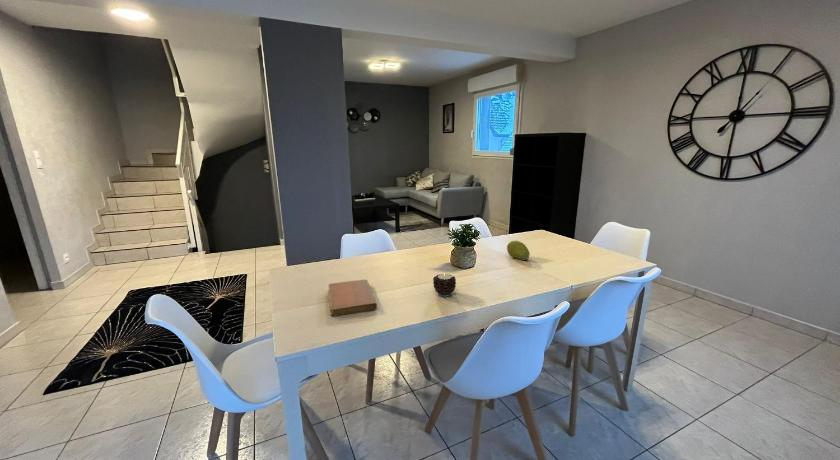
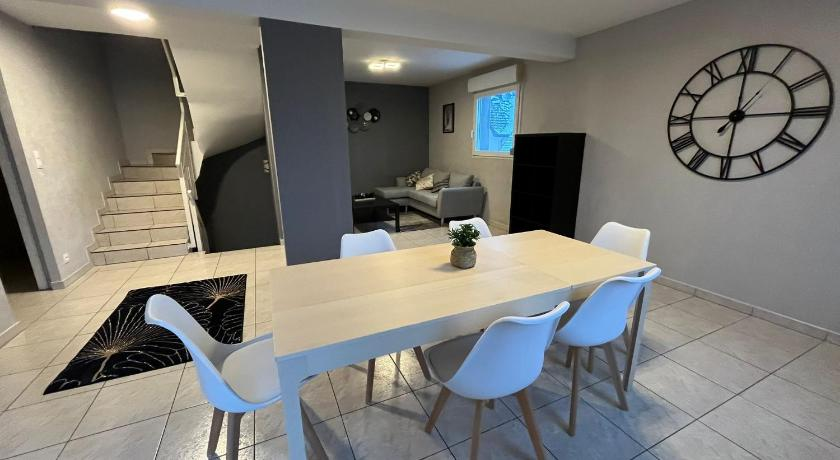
- candle [432,272,457,297]
- fruit [506,240,531,261]
- notebook [327,278,378,317]
